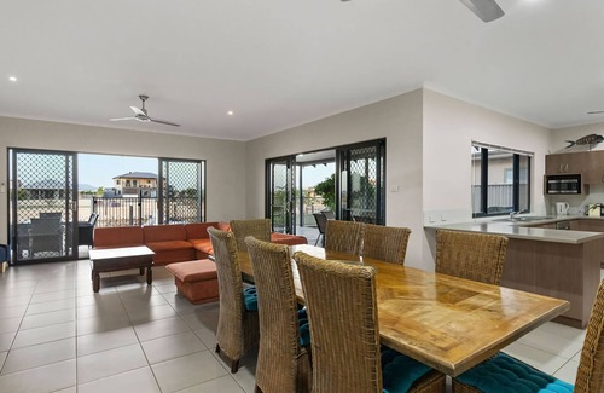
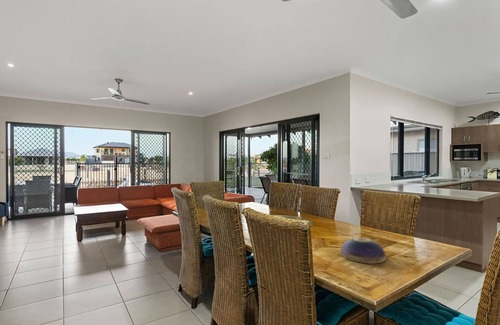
+ decorative bowl [339,236,387,265]
